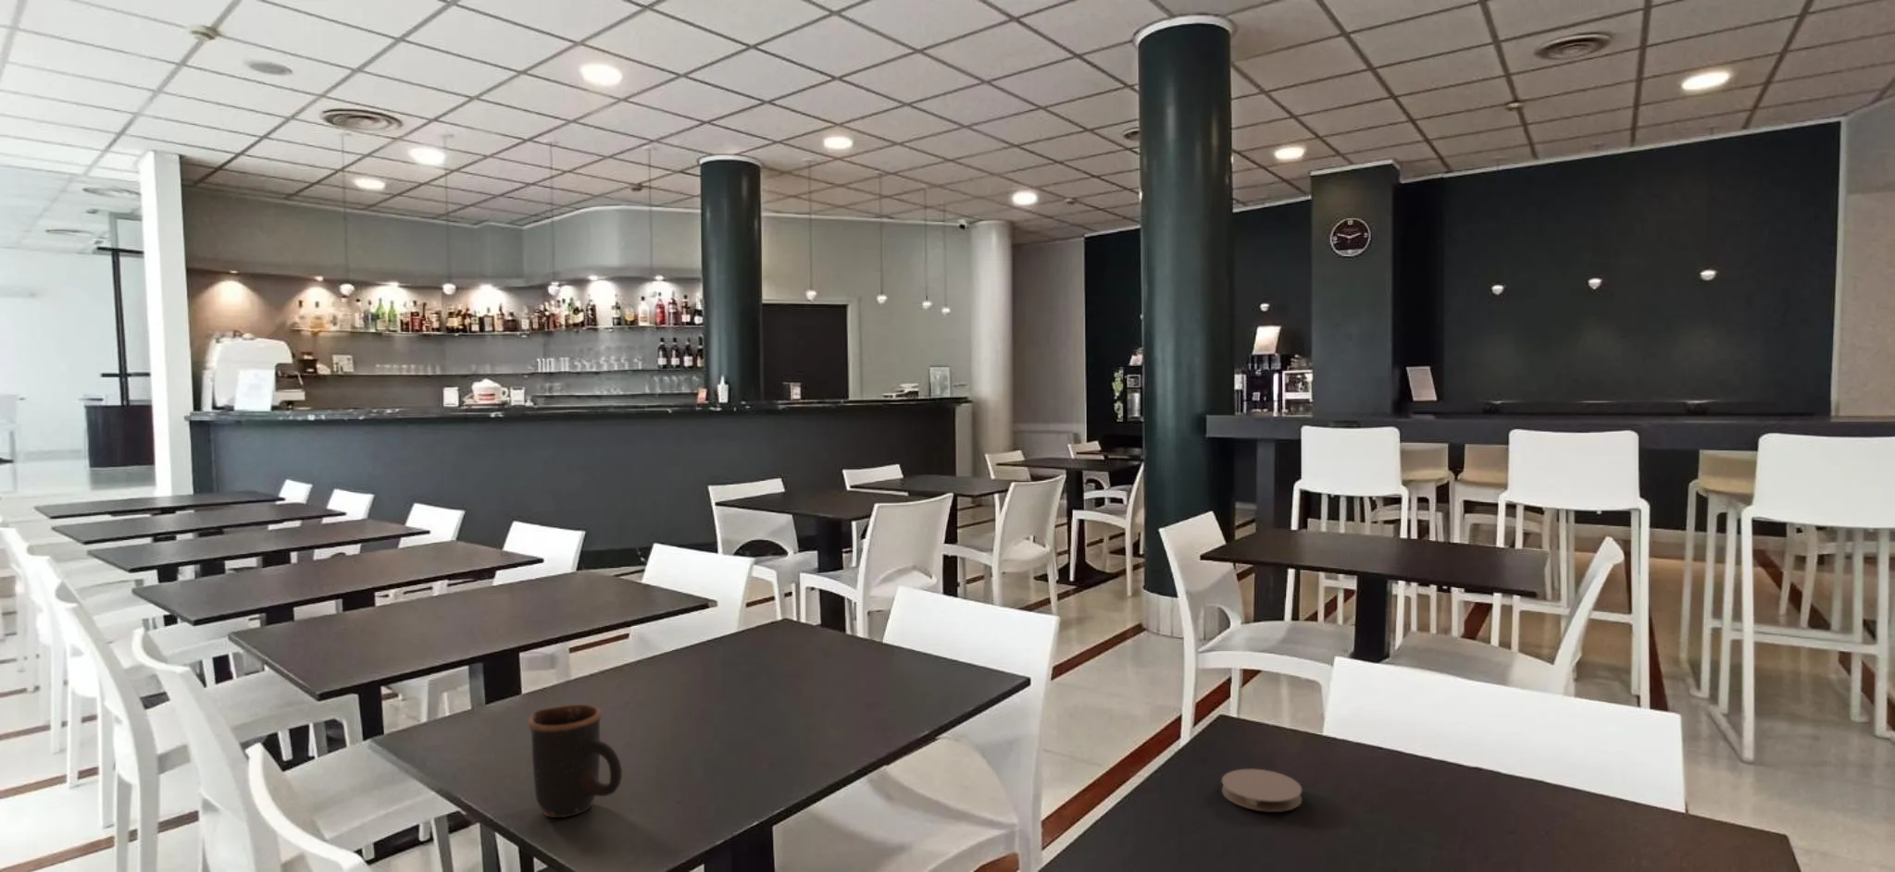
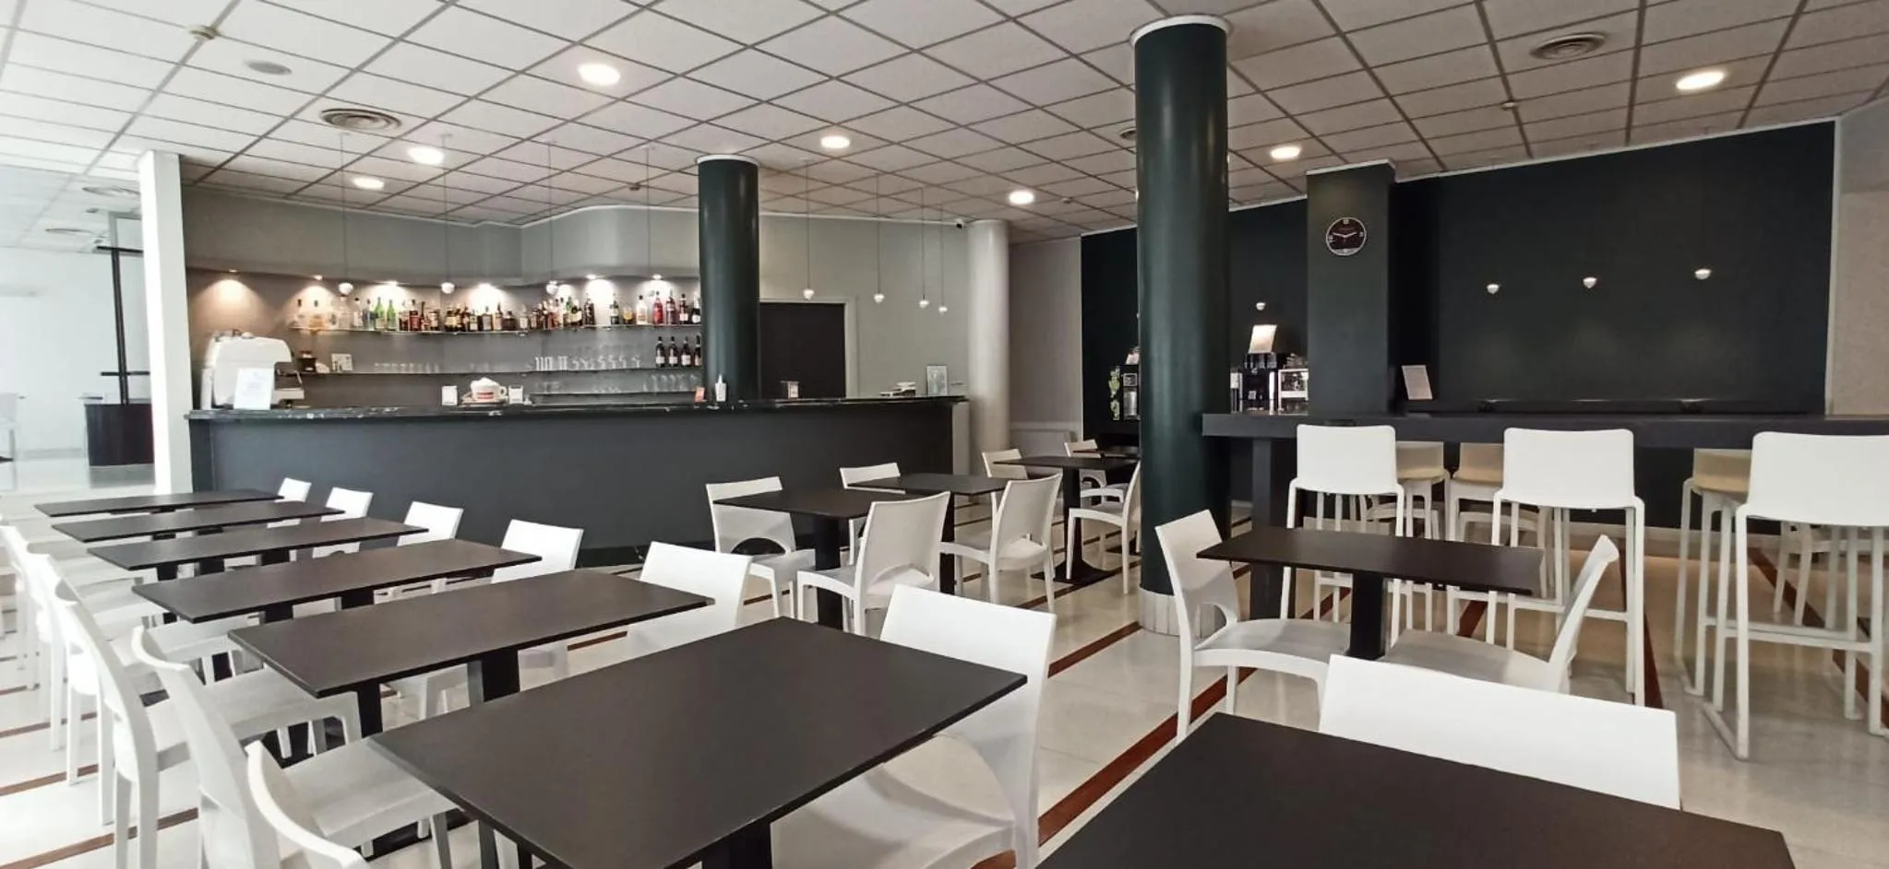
- coaster [1221,767,1303,813]
- mug [528,704,624,819]
